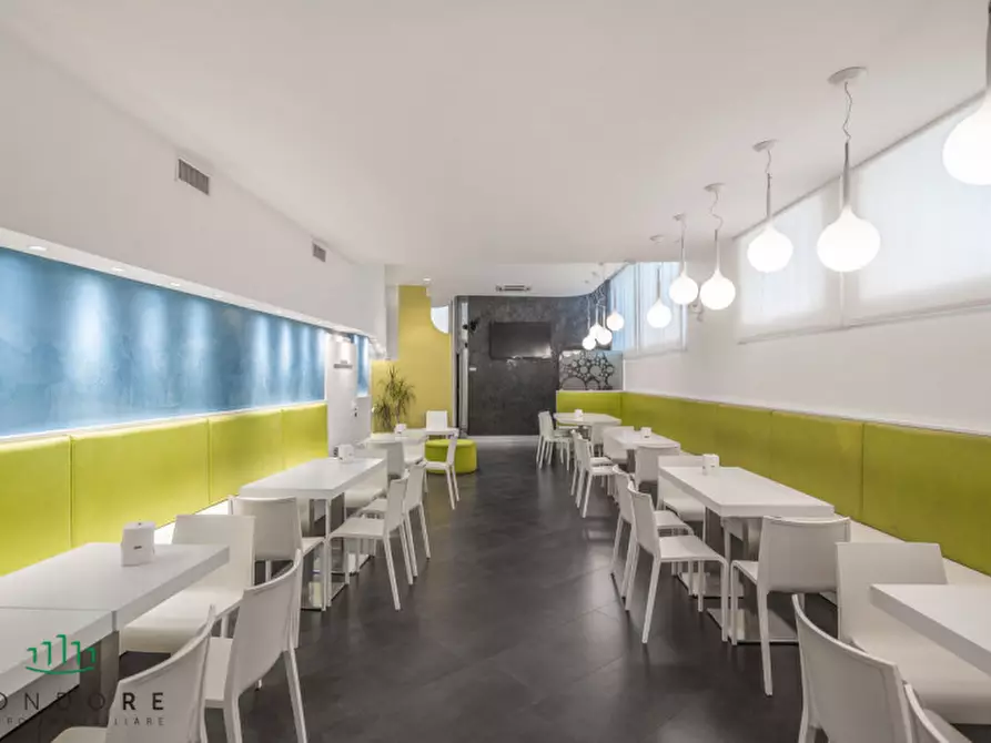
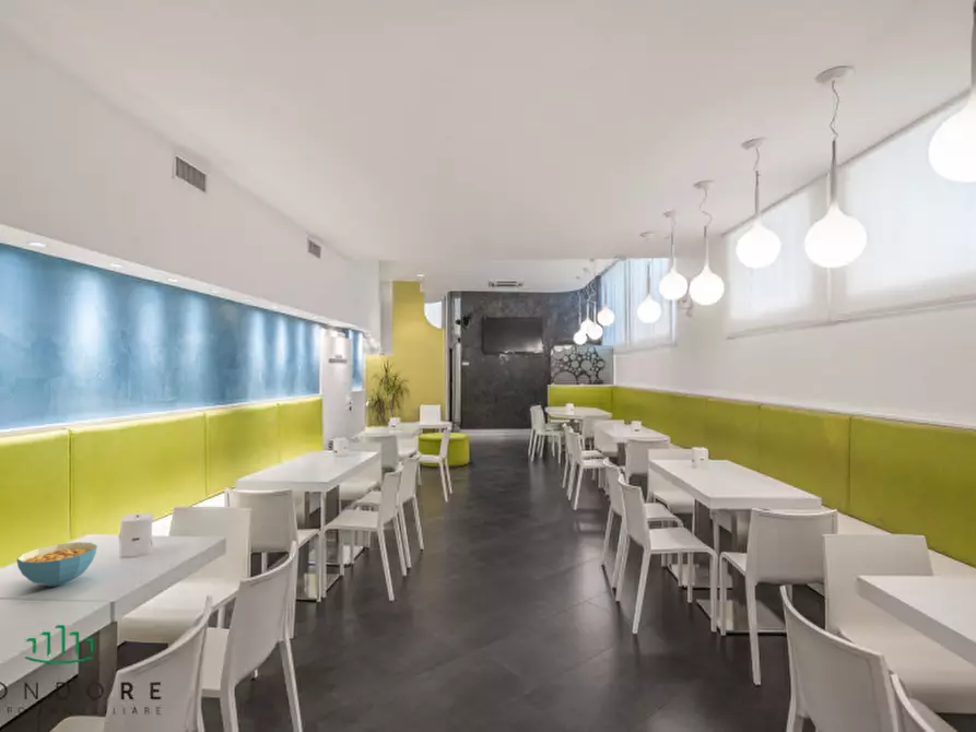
+ cereal bowl [15,541,98,588]
